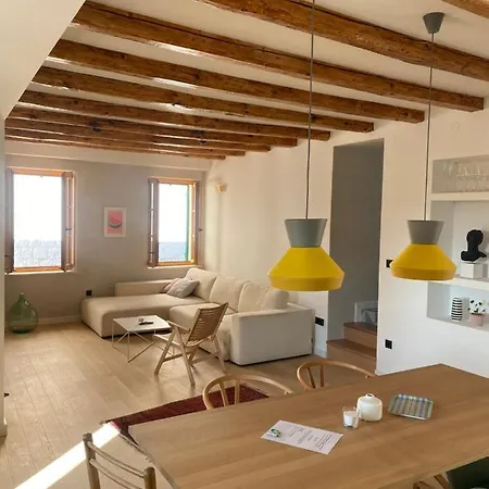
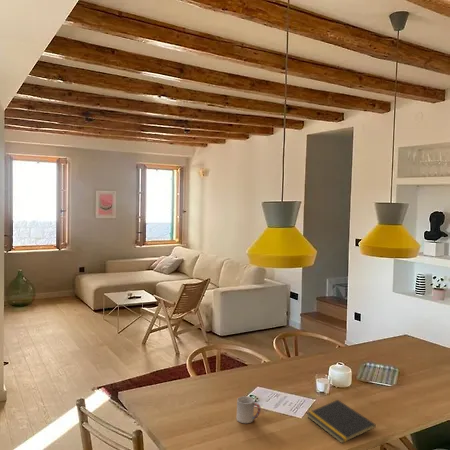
+ notepad [306,399,377,444]
+ cup [236,395,262,424]
